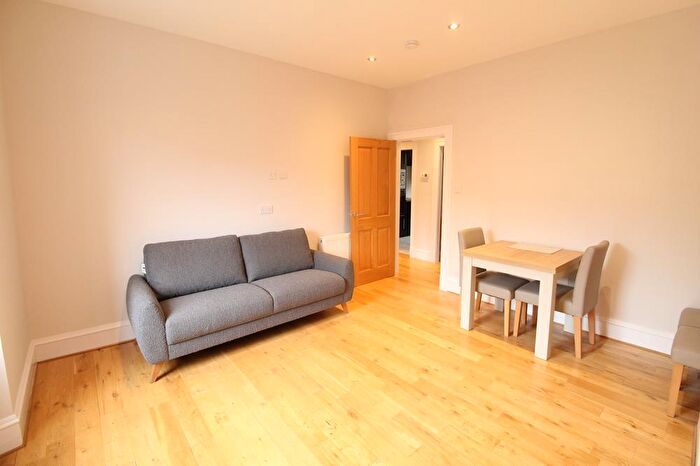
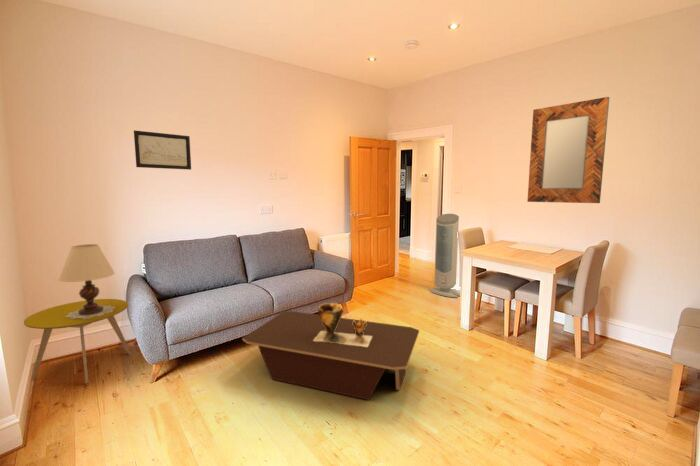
+ clay pot [313,302,372,347]
+ wall art [133,129,192,171]
+ home mirror [526,96,610,204]
+ coffee table [241,310,420,401]
+ air purifier [428,213,461,298]
+ side table [23,298,132,384]
+ table lamp [57,243,116,319]
